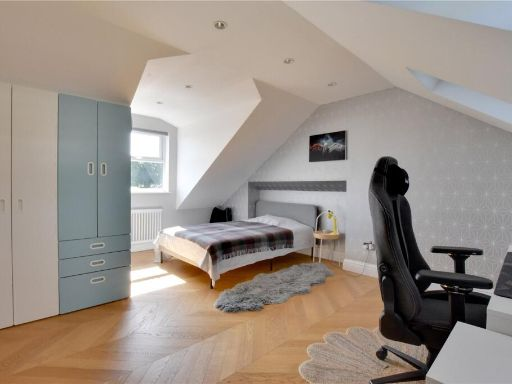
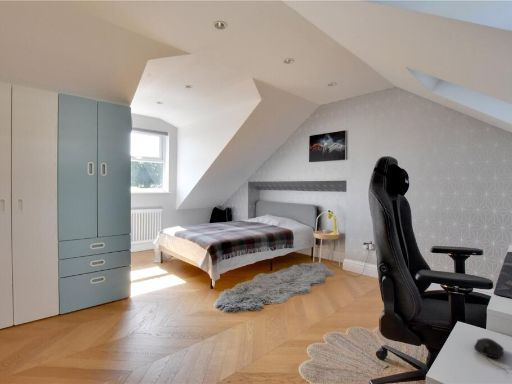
+ computer mouse [473,337,509,375]
